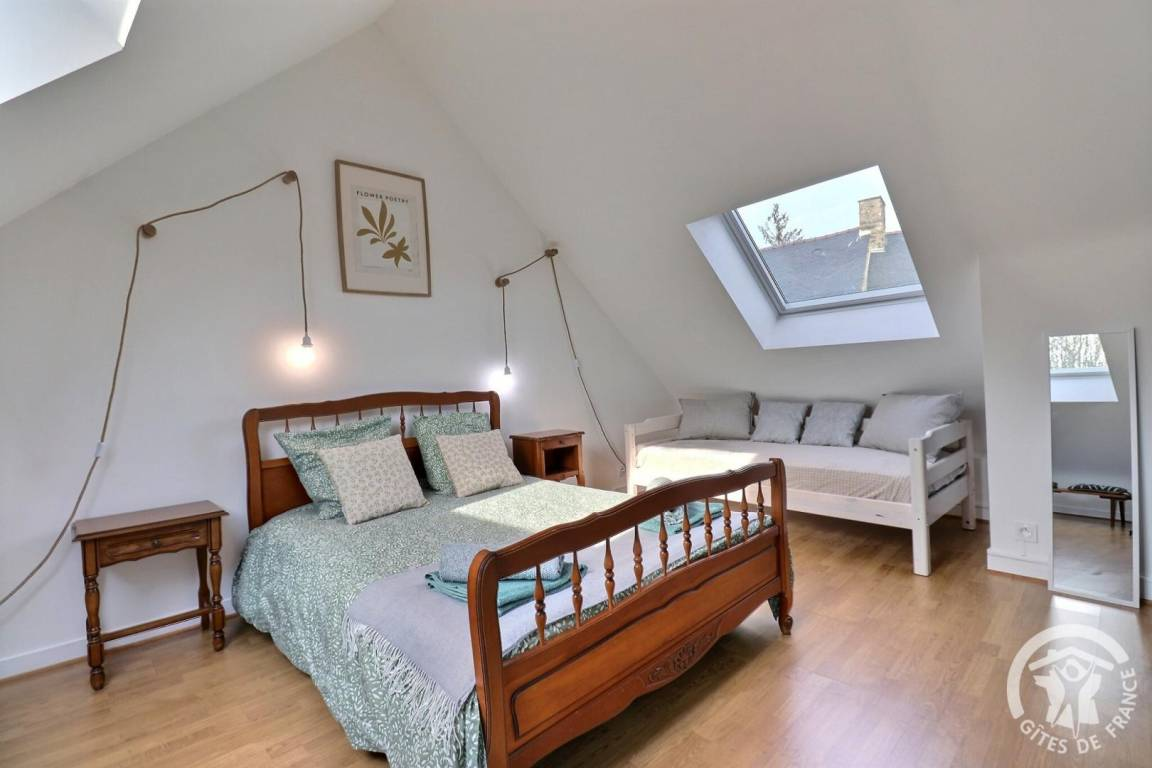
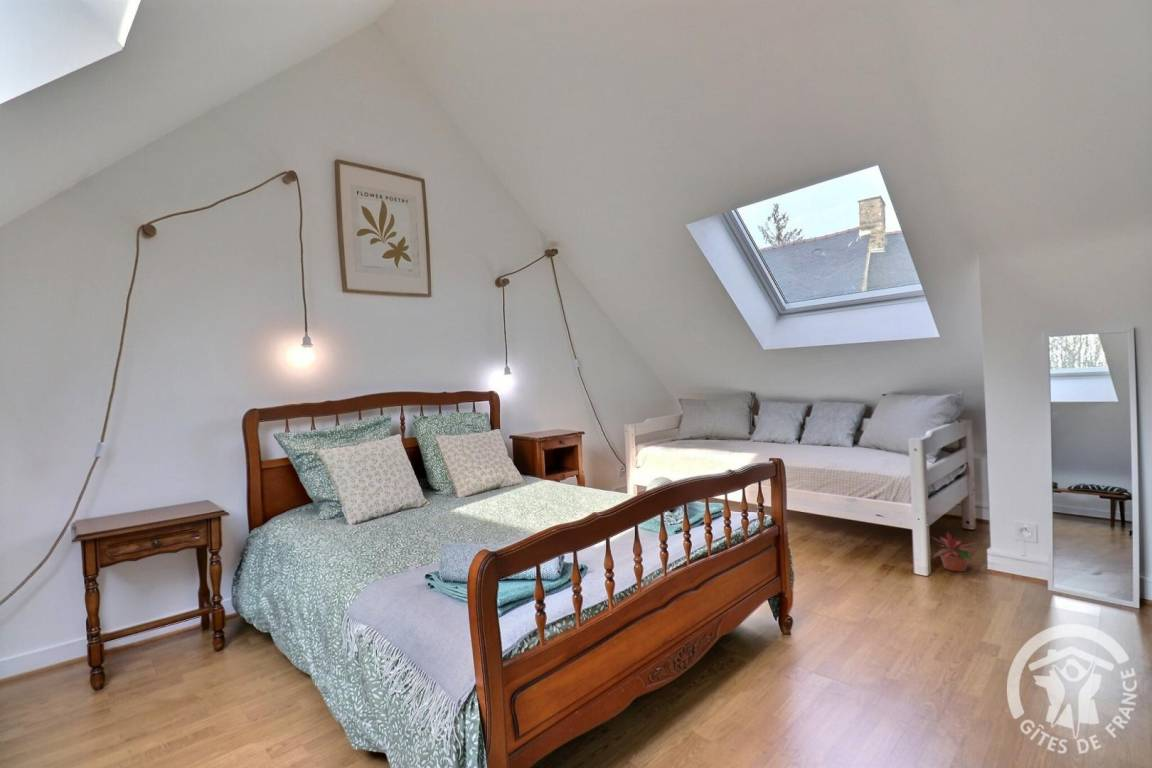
+ potted plant [929,531,981,573]
